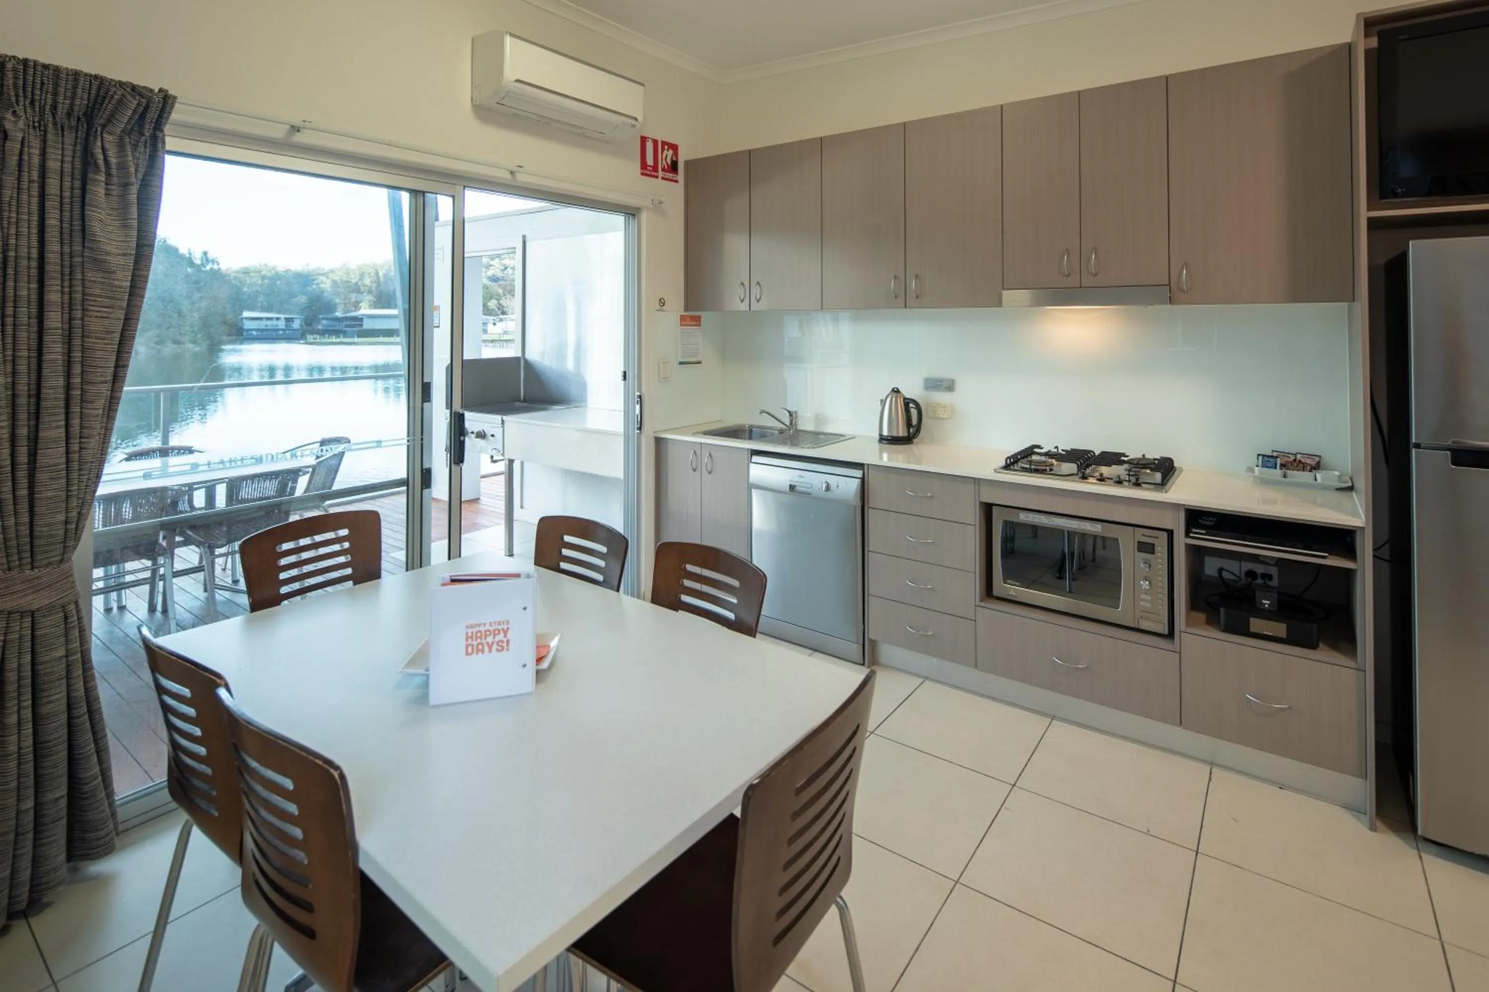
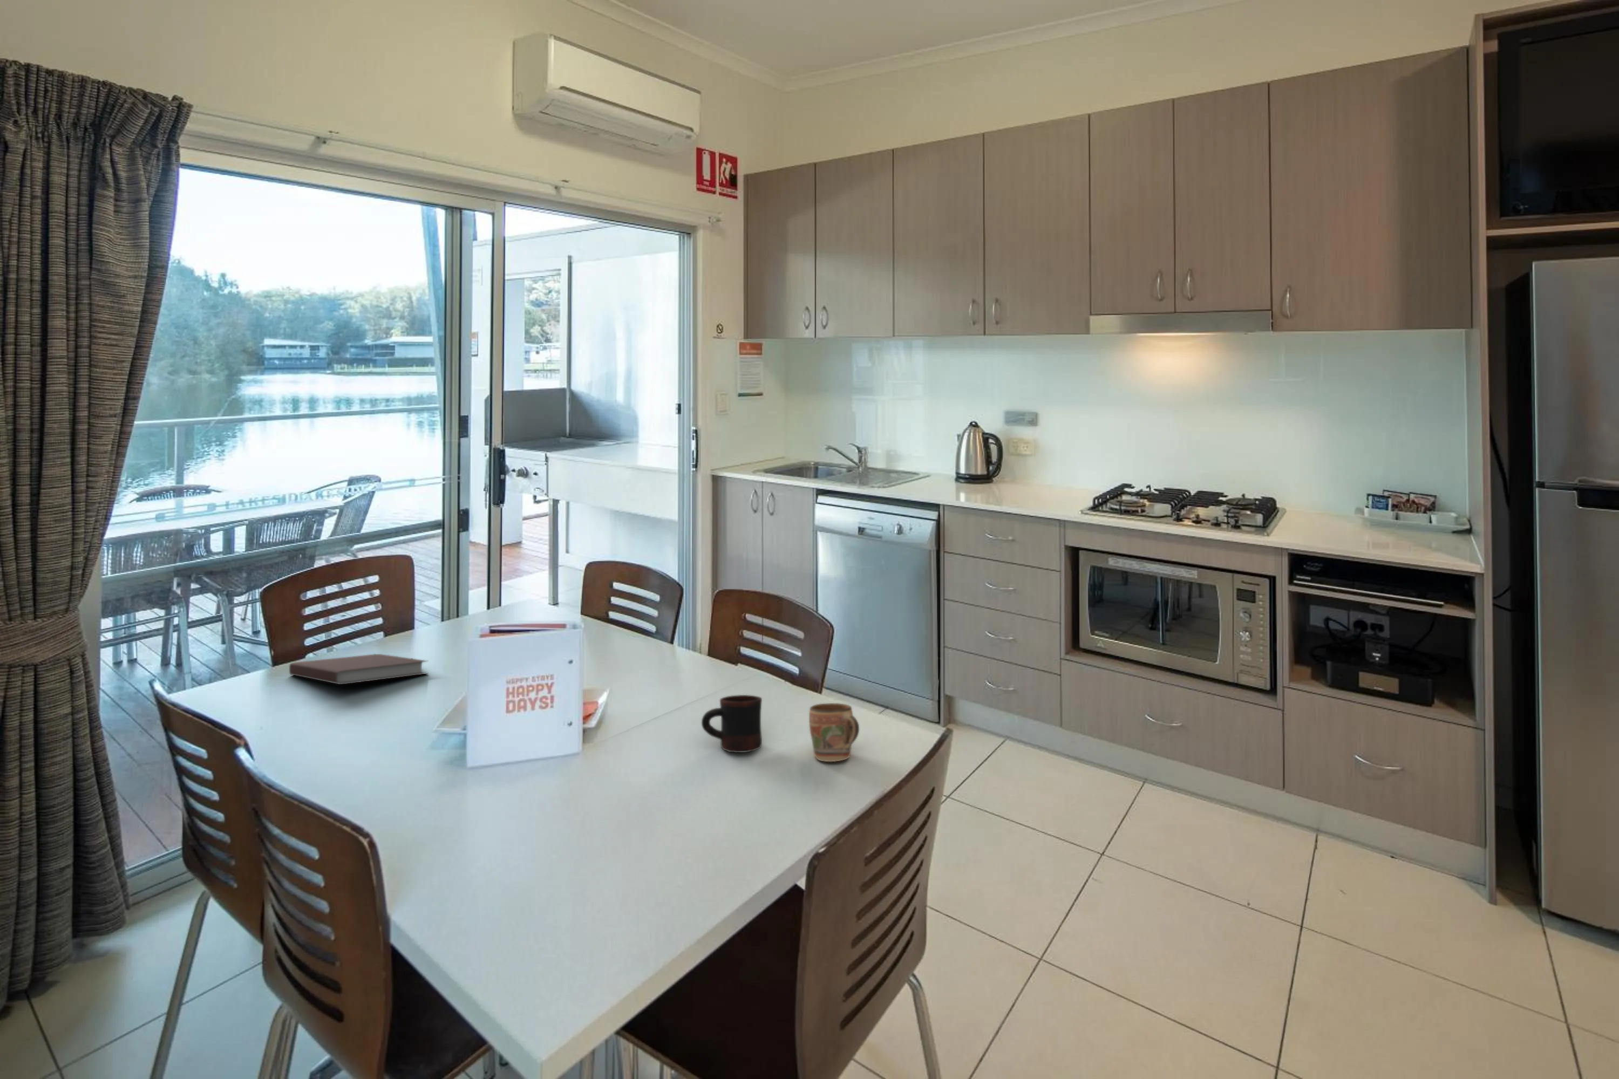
+ mug [701,695,763,753]
+ notebook [289,654,429,685]
+ mug [808,702,860,762]
